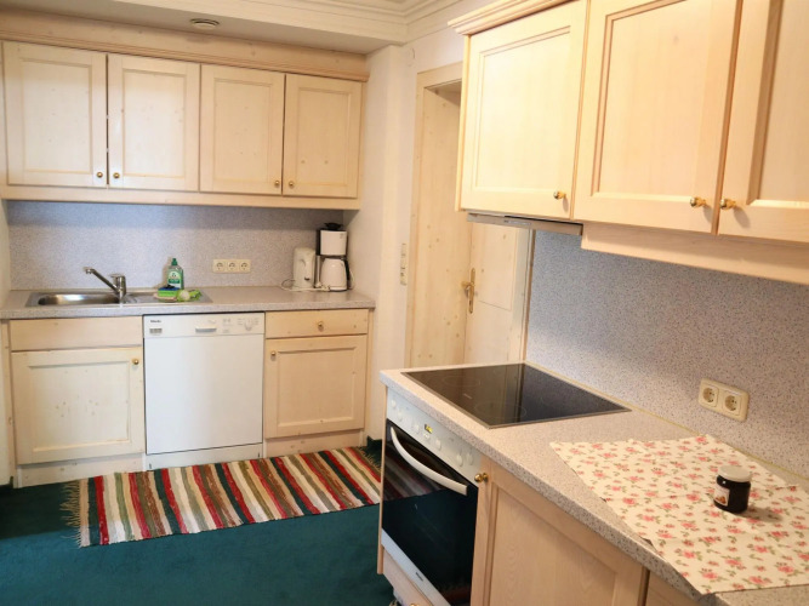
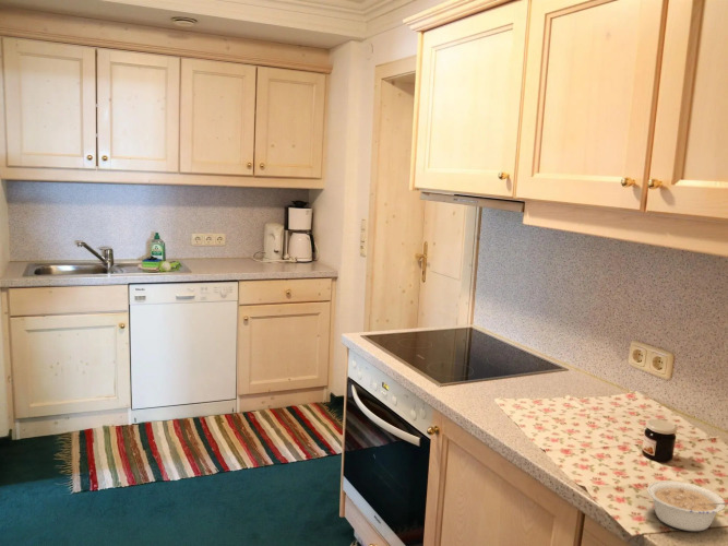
+ legume [646,480,728,532]
